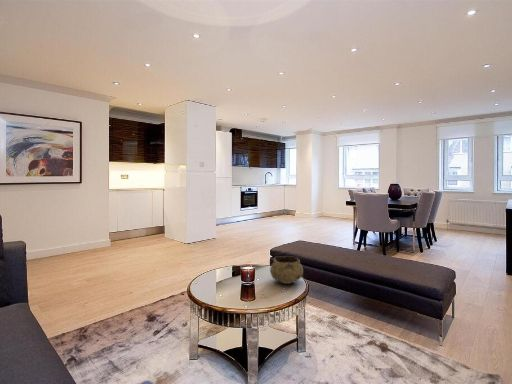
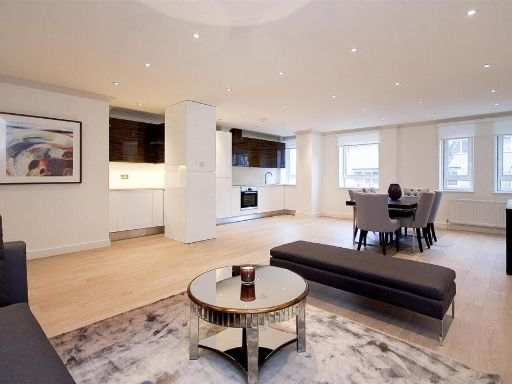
- decorative bowl [269,255,304,285]
